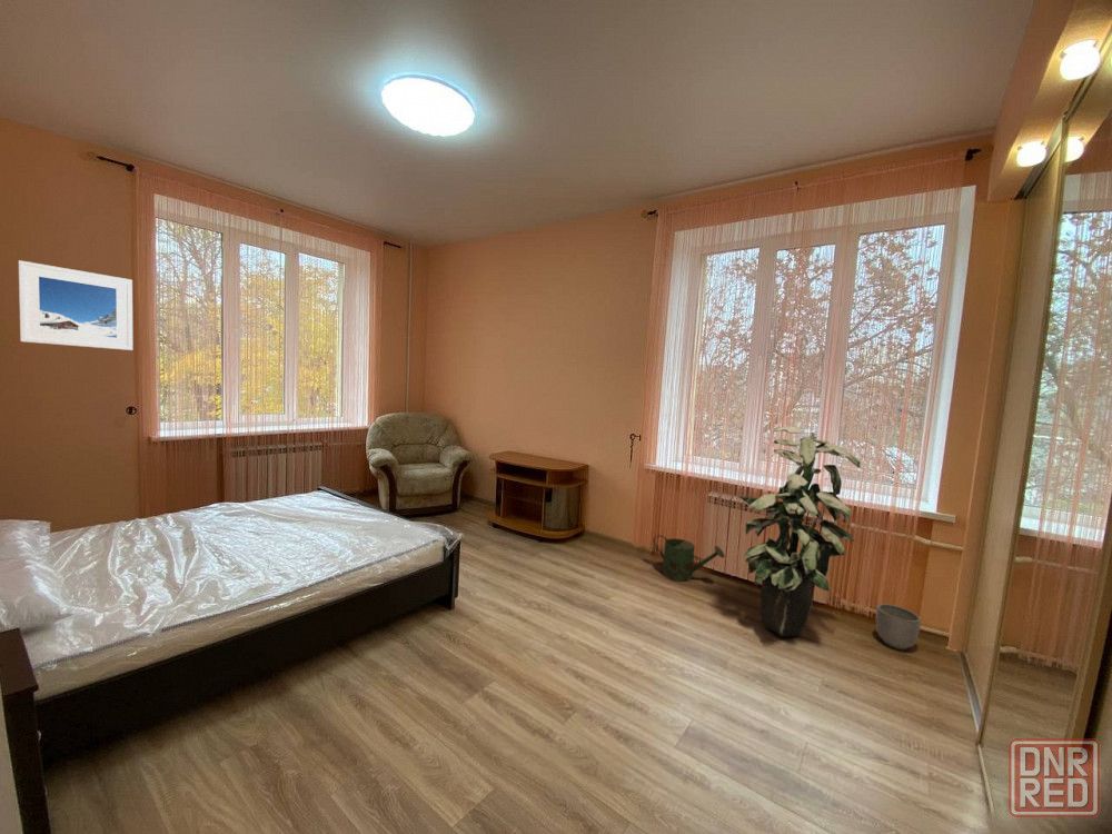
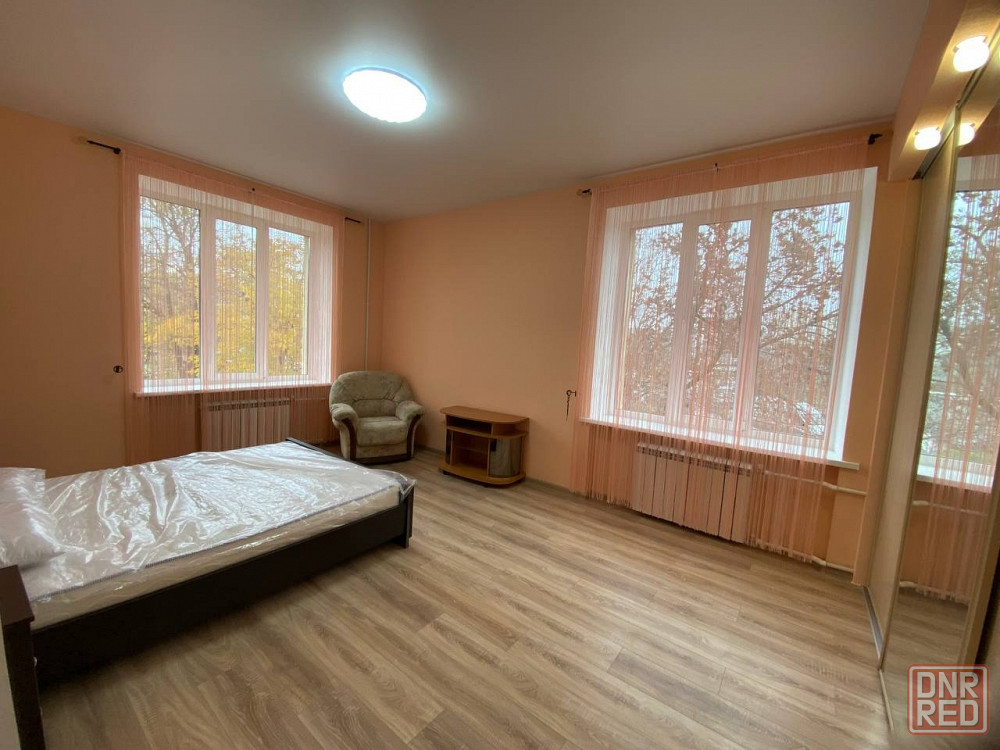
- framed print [18,259,133,351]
- indoor plant [737,426,862,637]
- watering can [652,534,726,583]
- planter [875,603,922,652]
